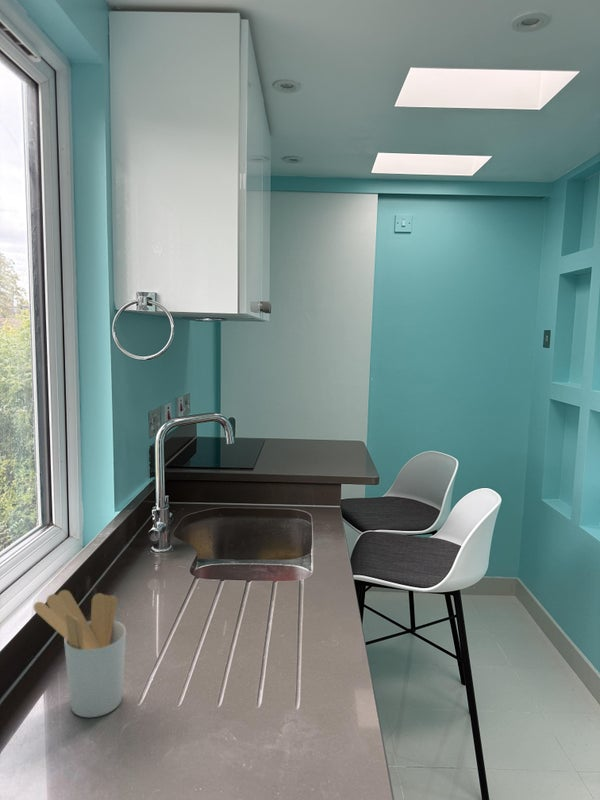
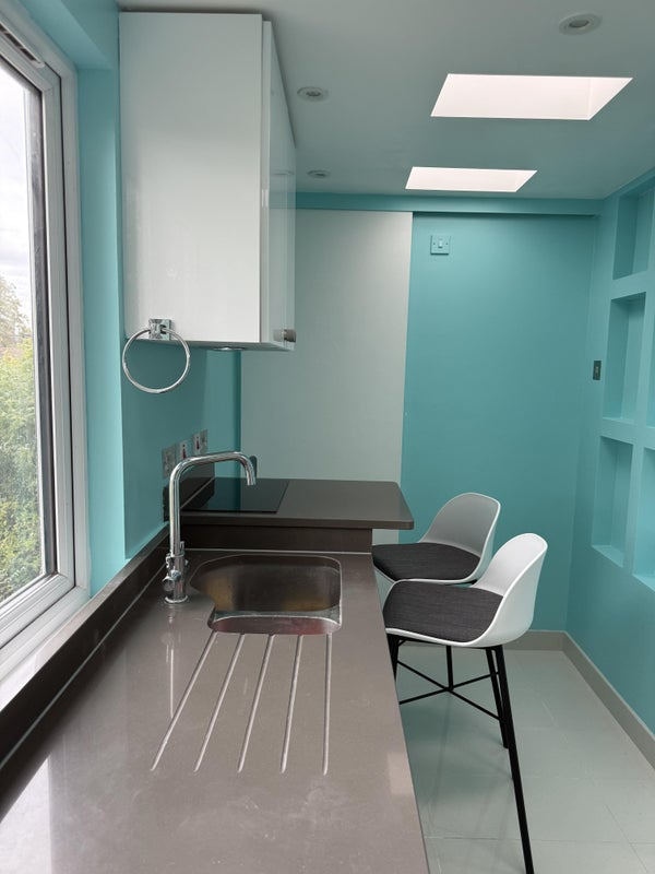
- utensil holder [33,589,127,718]
